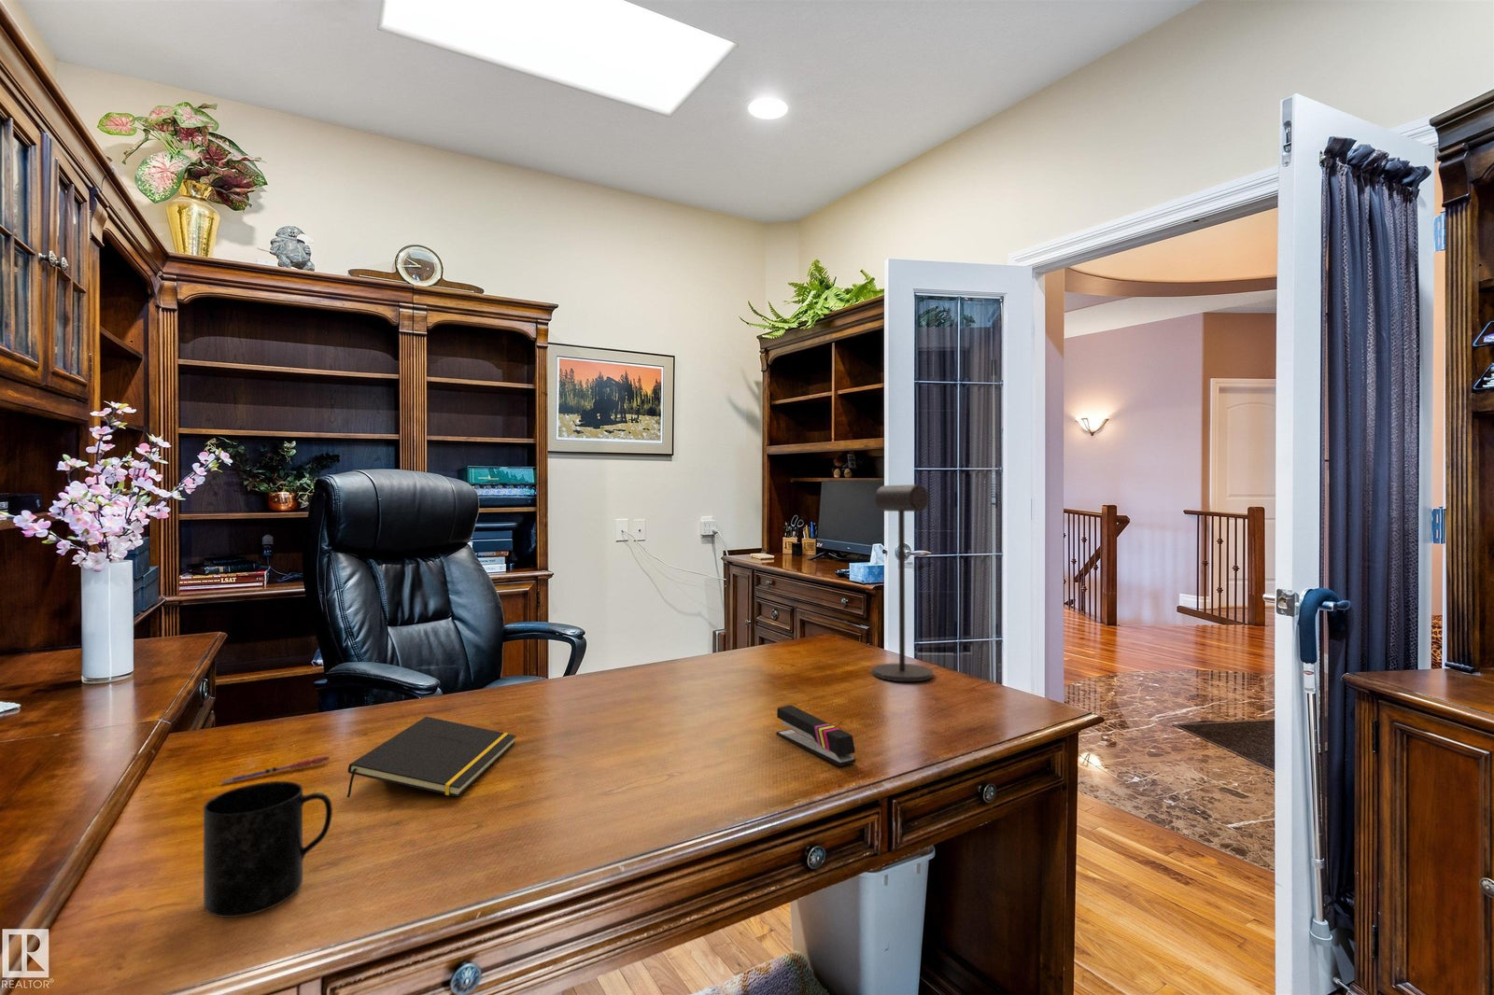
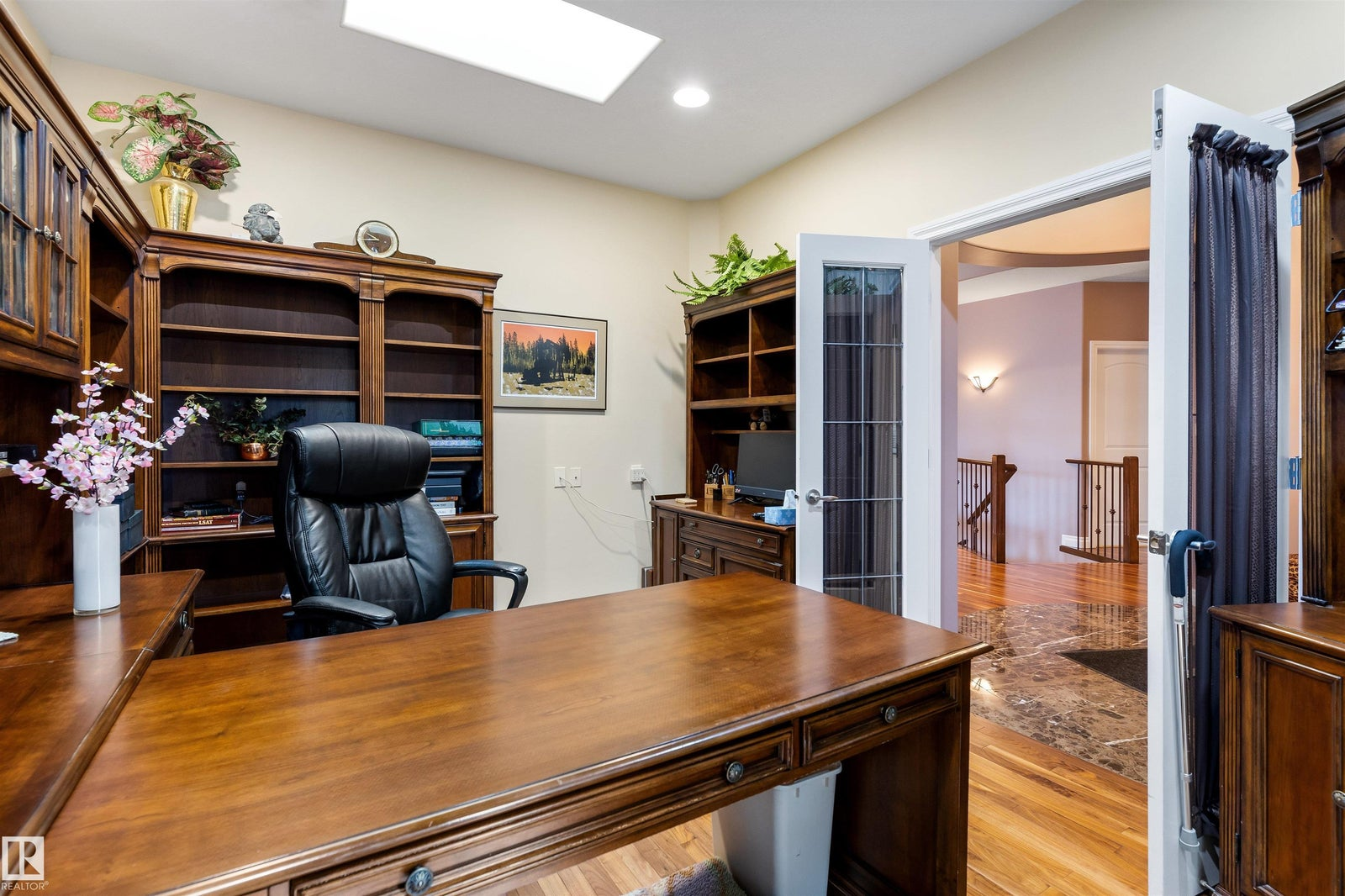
- stapler [775,705,856,767]
- mug [202,781,333,918]
- desk lamp [871,483,934,682]
- notepad [345,716,518,798]
- pen [221,755,331,785]
